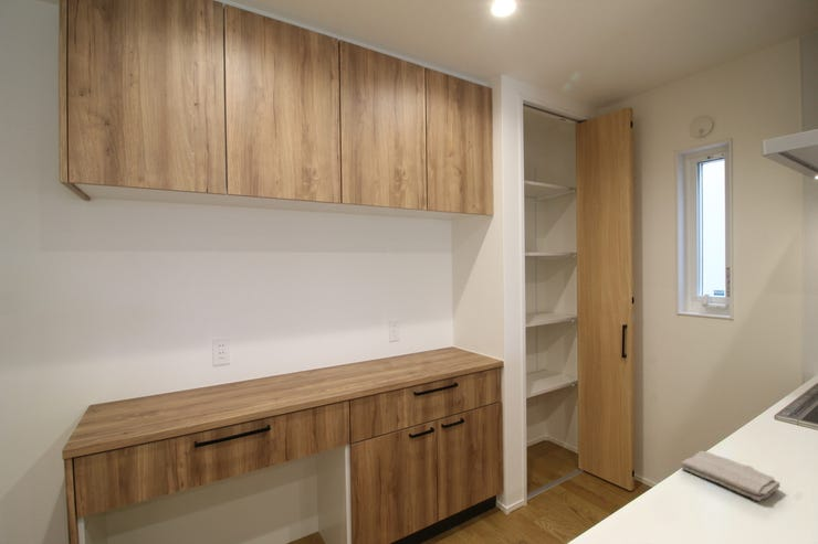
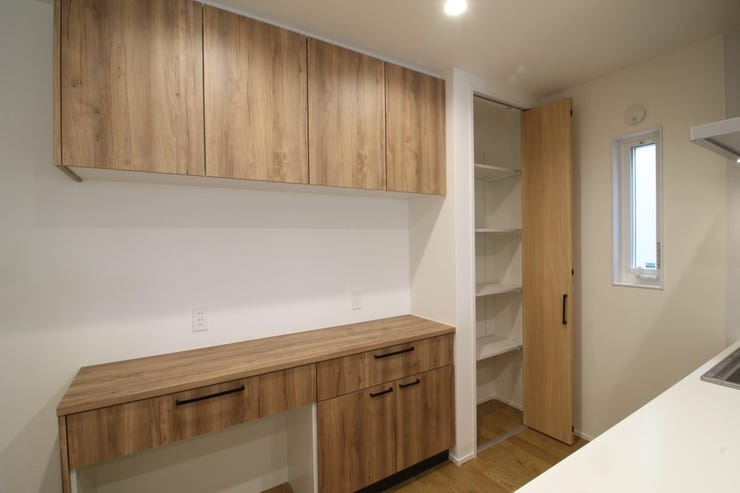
- washcloth [680,450,782,502]
